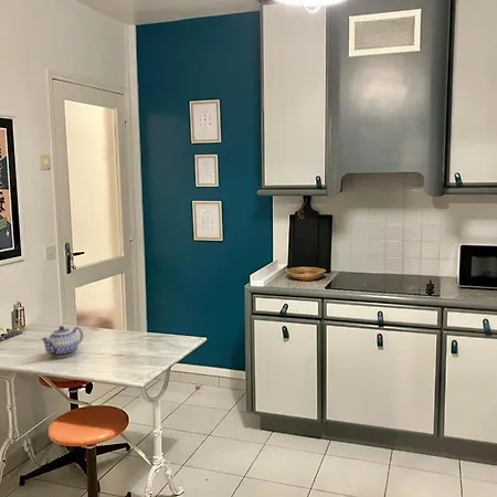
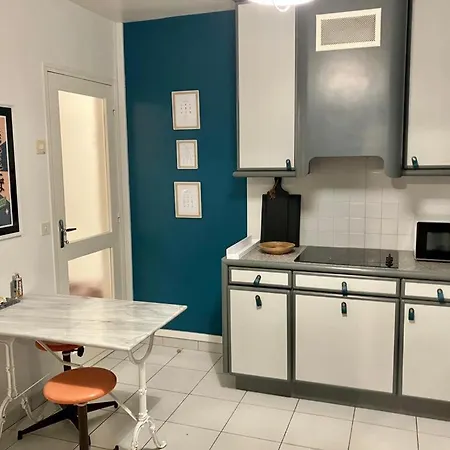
- teapot [40,325,84,359]
